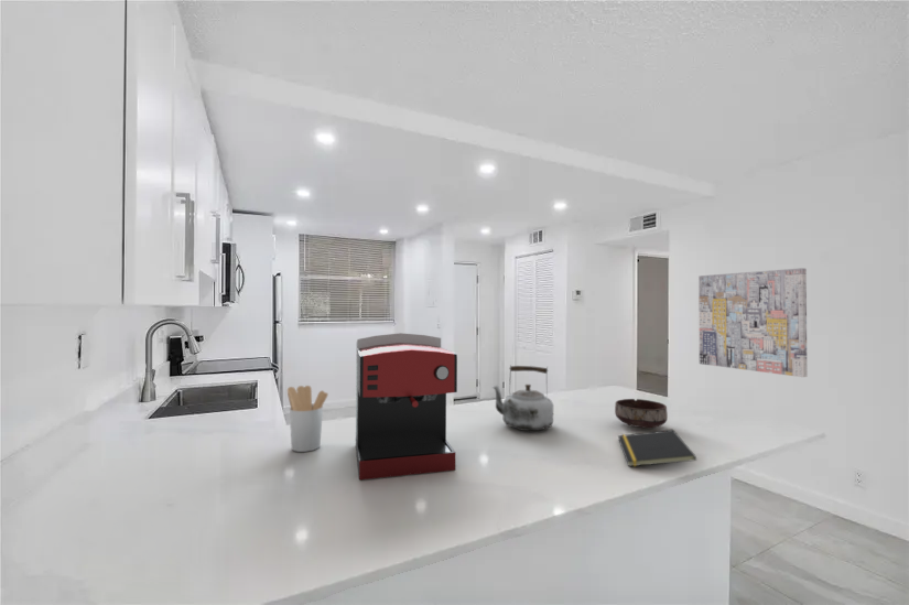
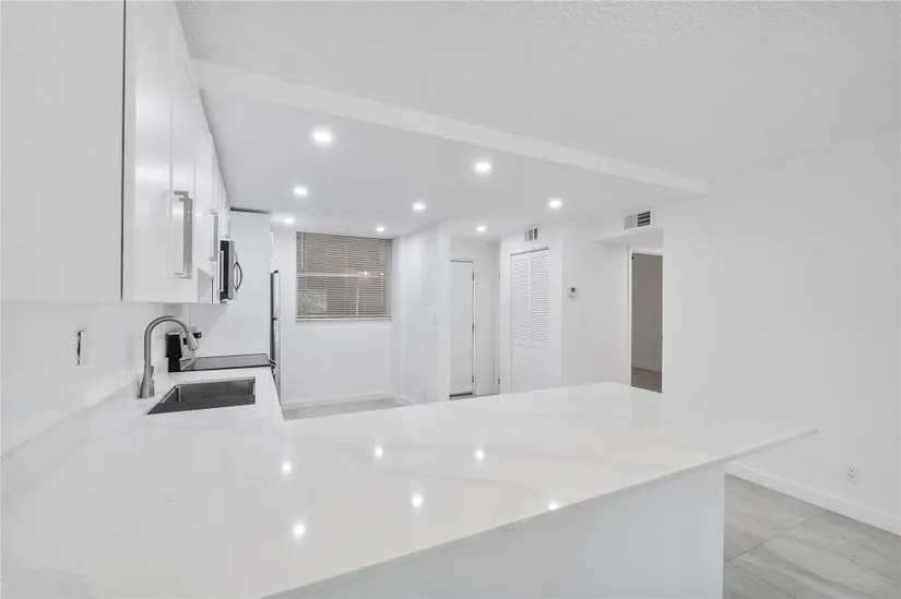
- kettle [490,364,554,432]
- bowl [614,398,669,429]
- notepad [617,429,697,467]
- utensil holder [286,385,329,453]
- wall art [697,267,809,378]
- coffee maker [355,332,458,480]
